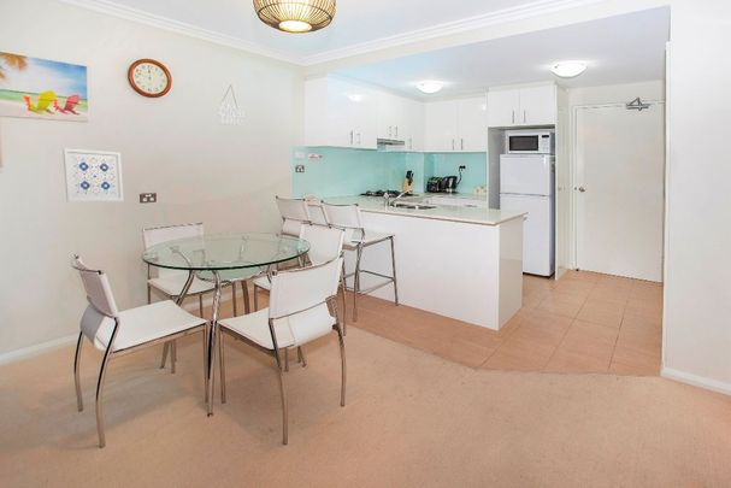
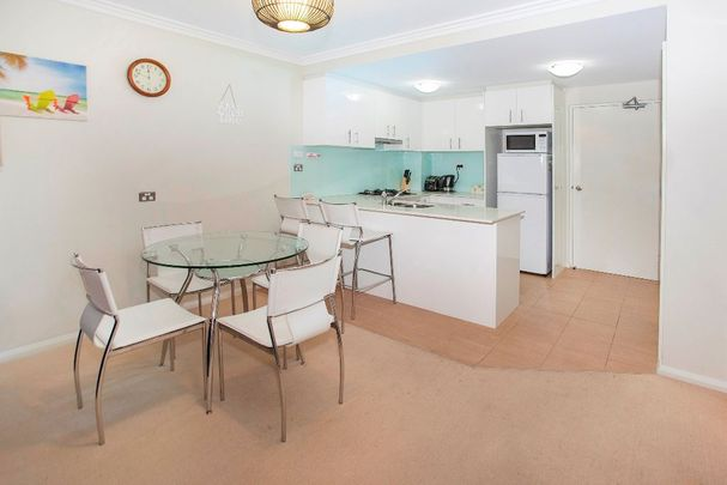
- wall art [61,147,125,202]
